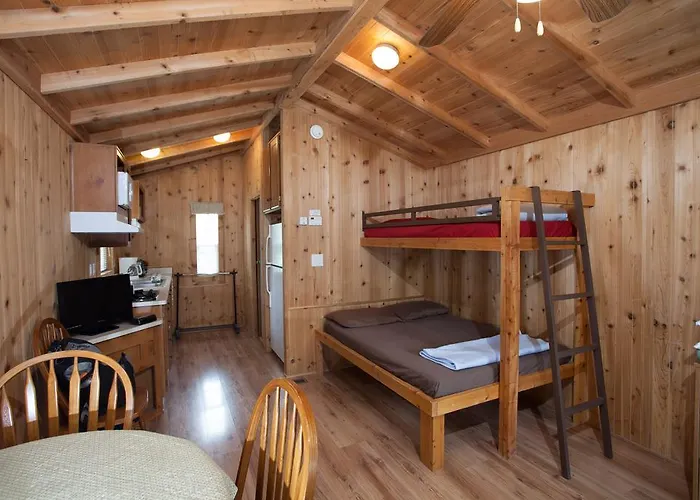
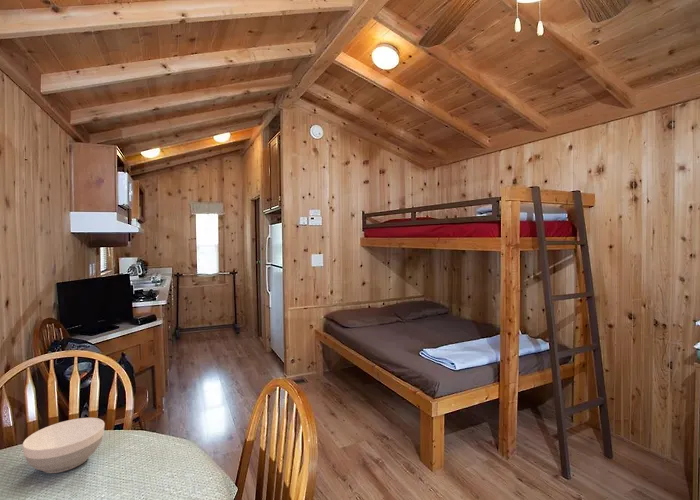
+ bowl [22,417,106,474]
